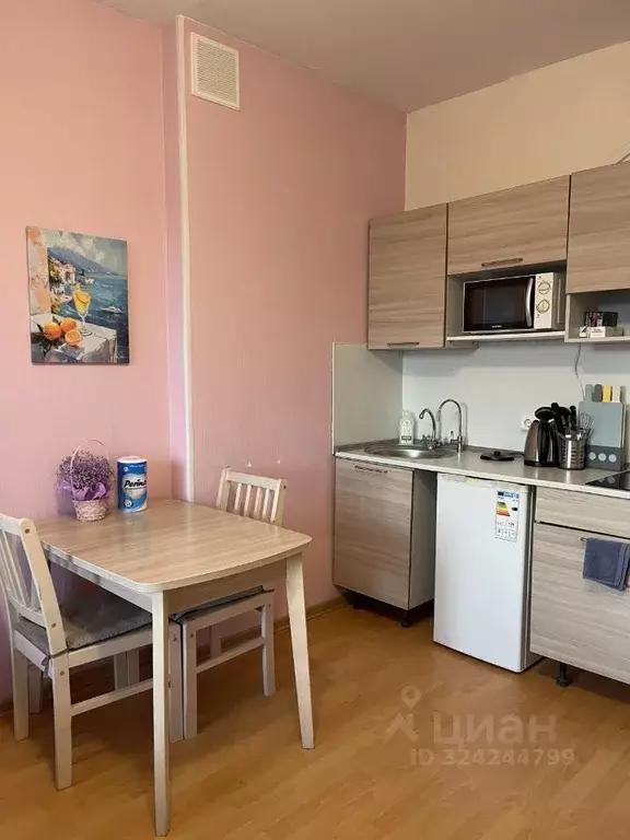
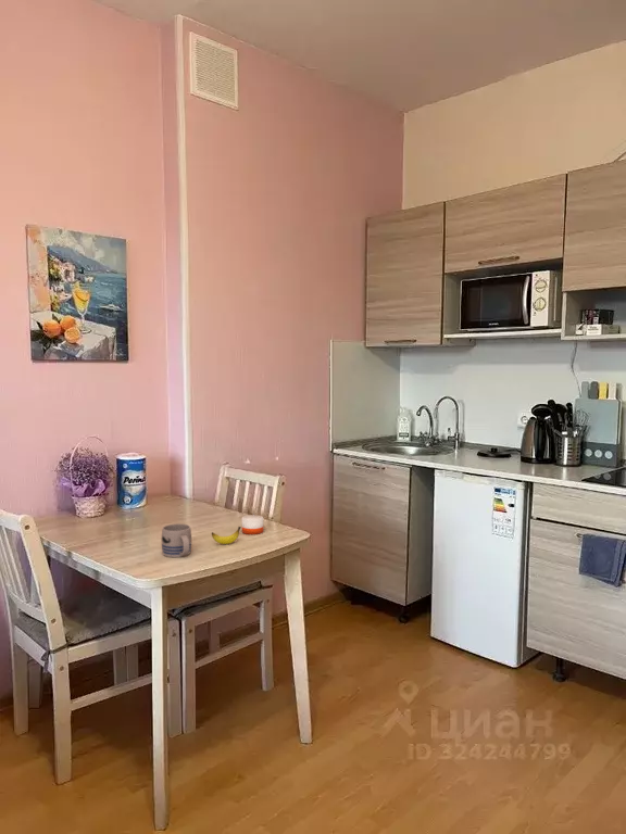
+ mug [161,522,192,558]
+ banana [211,526,242,545]
+ candle [241,514,264,535]
